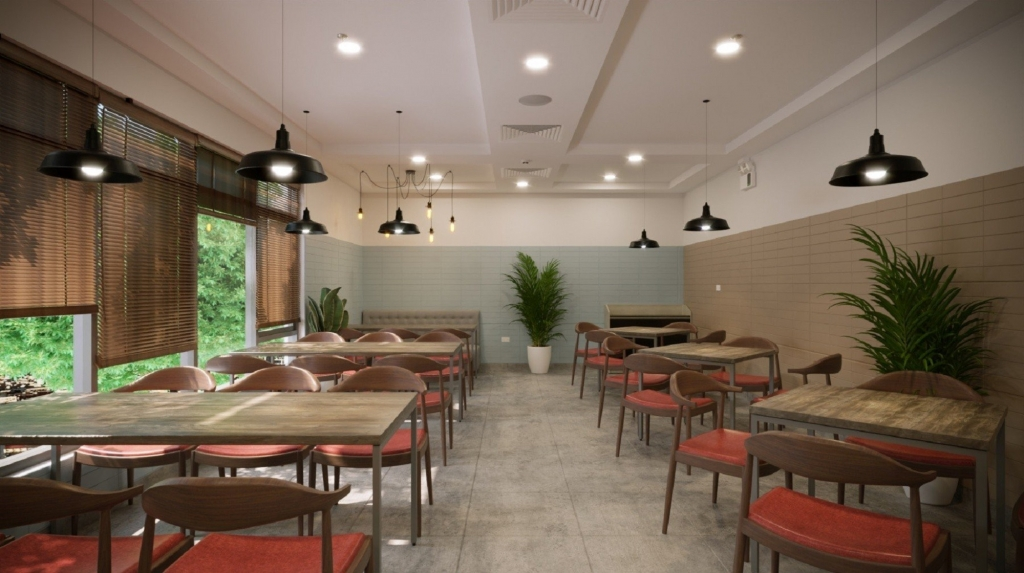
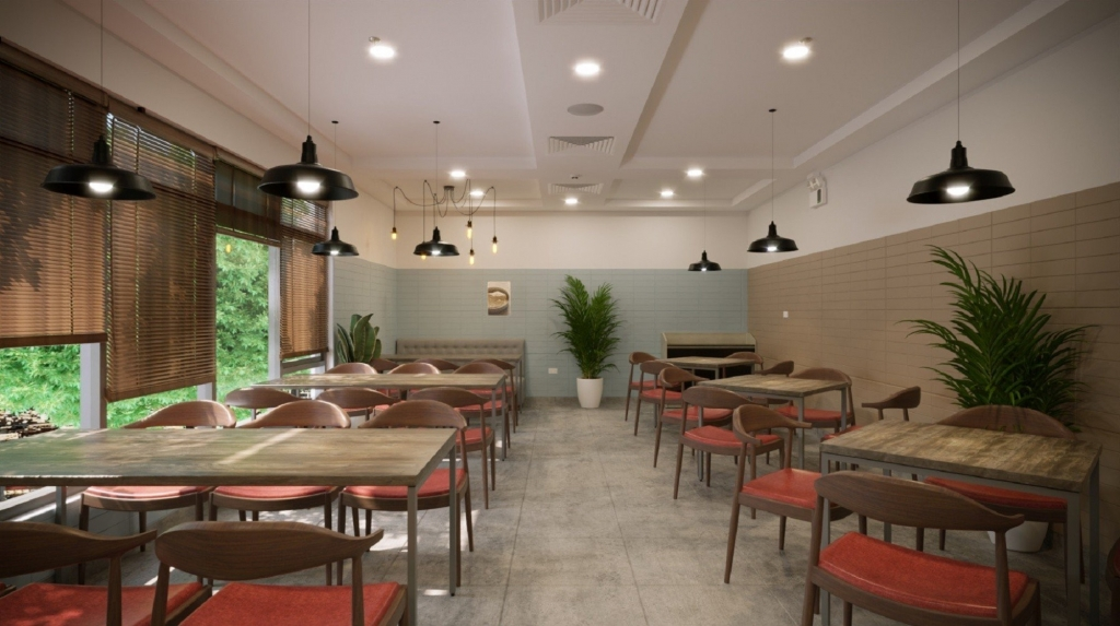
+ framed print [487,281,512,317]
